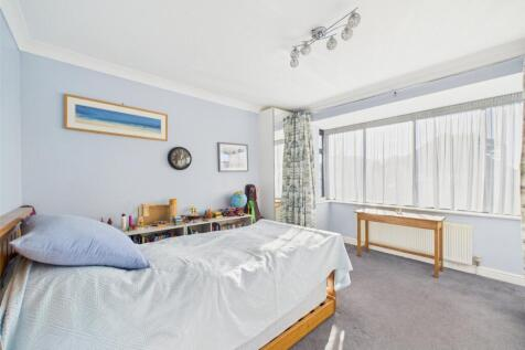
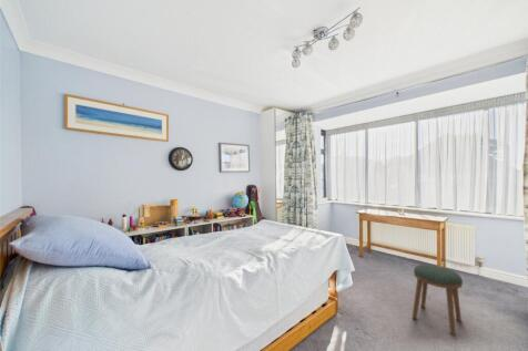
+ stool [412,264,464,337]
